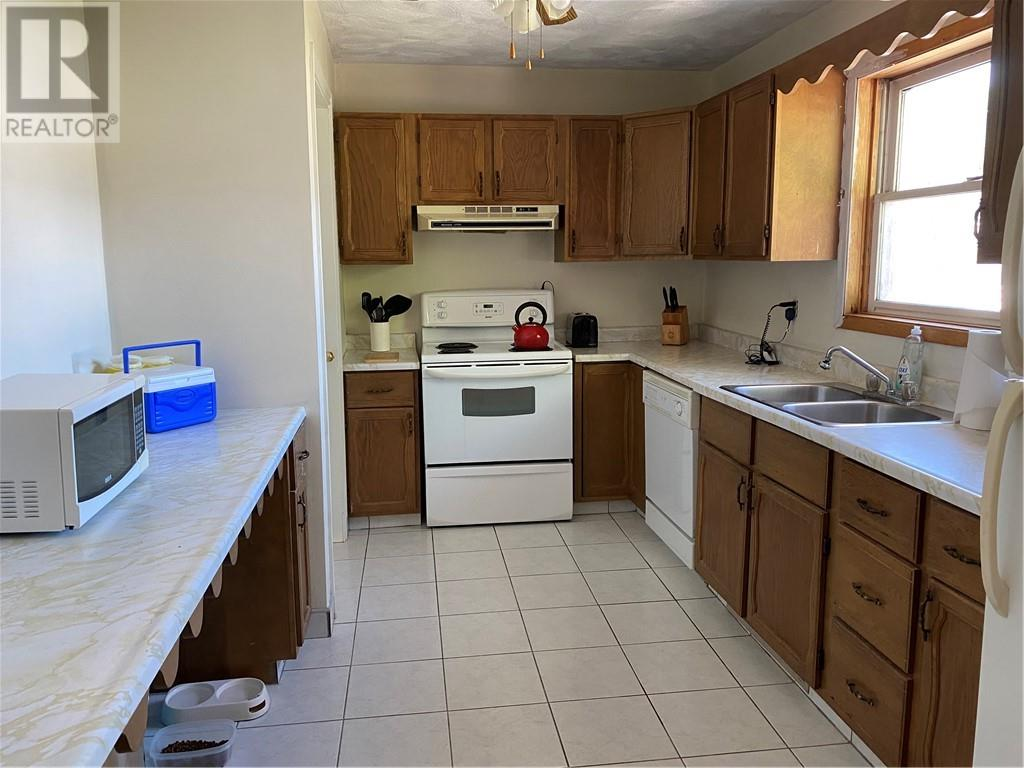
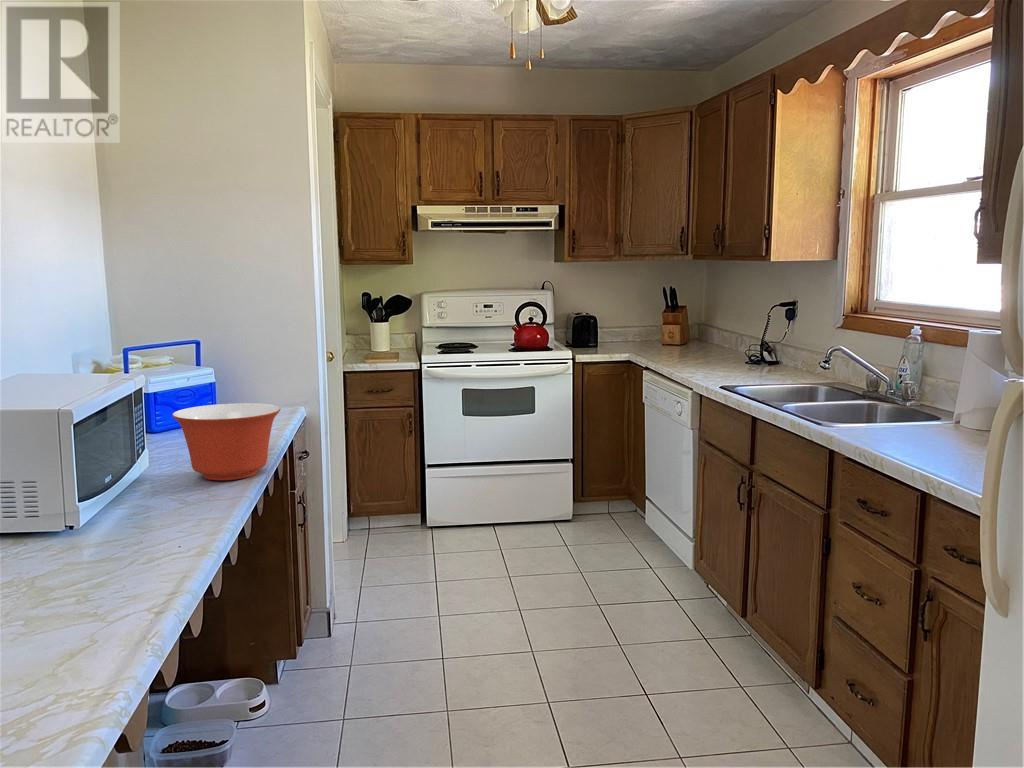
+ mixing bowl [171,402,281,481]
